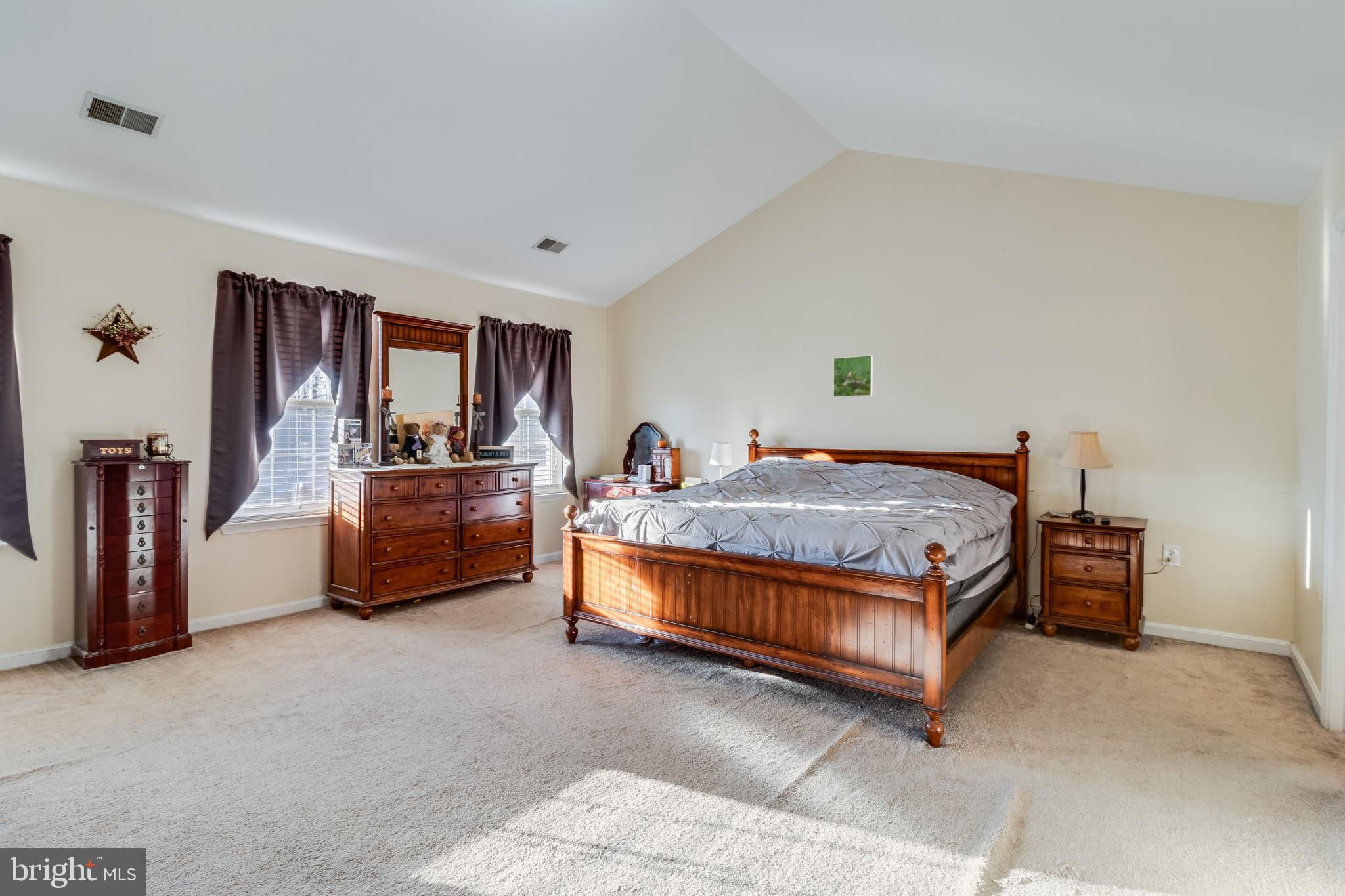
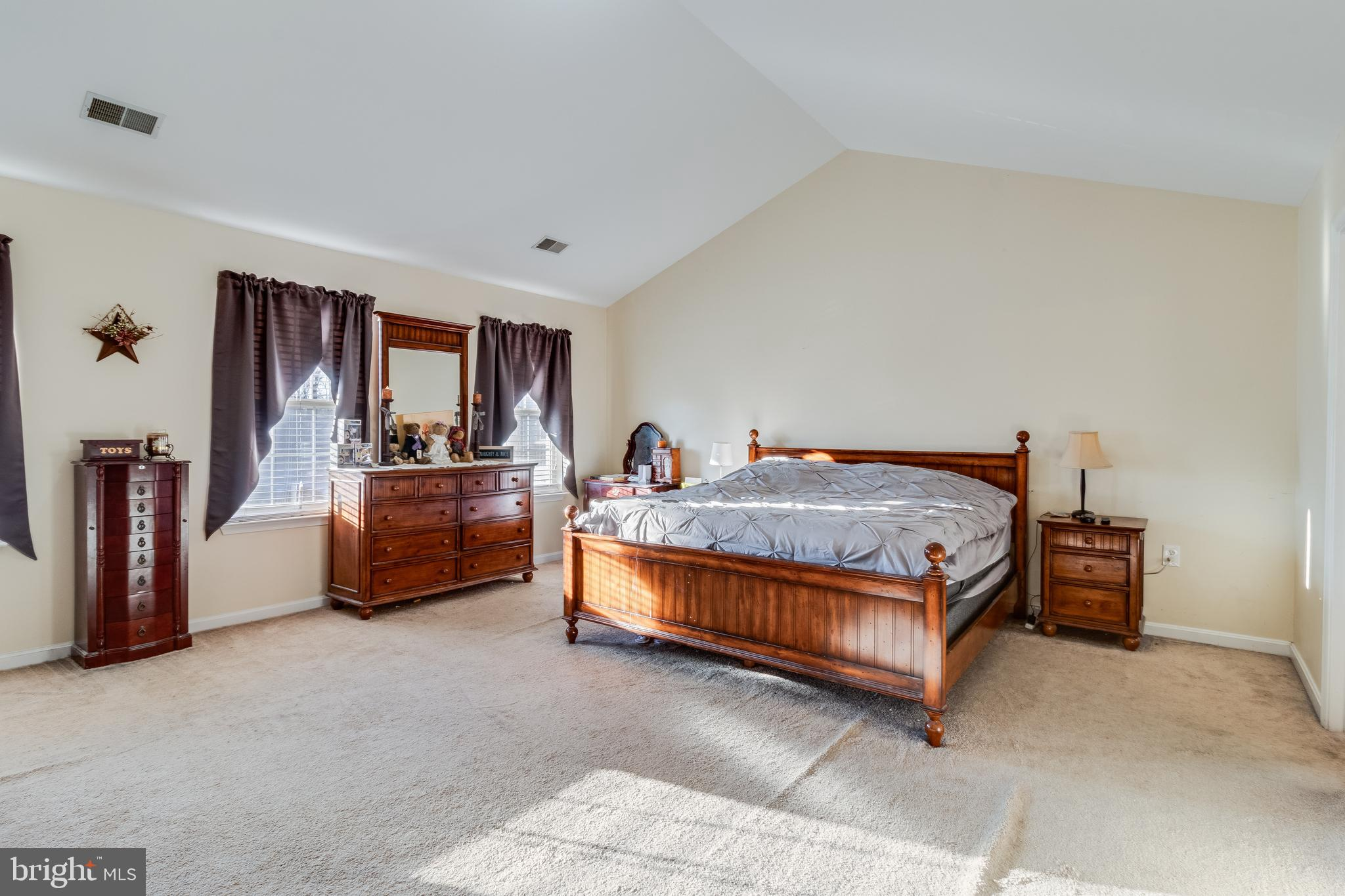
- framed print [833,354,873,398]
